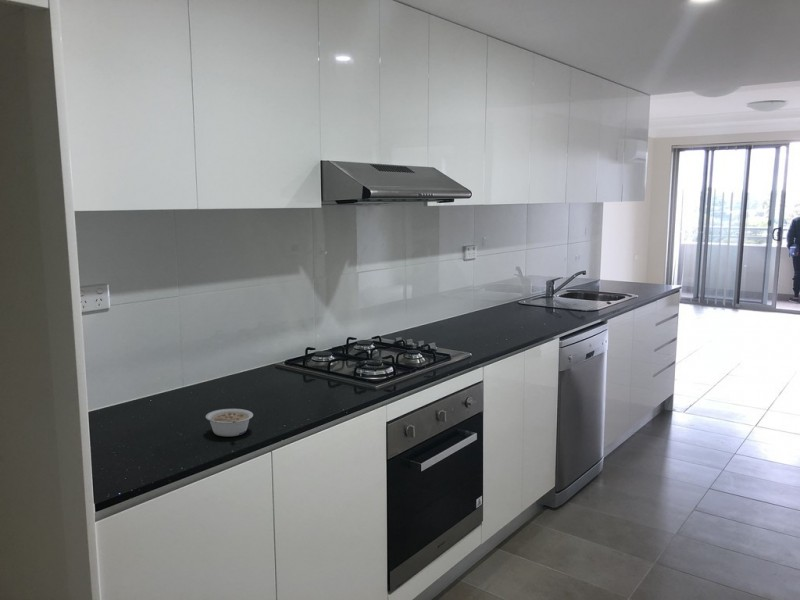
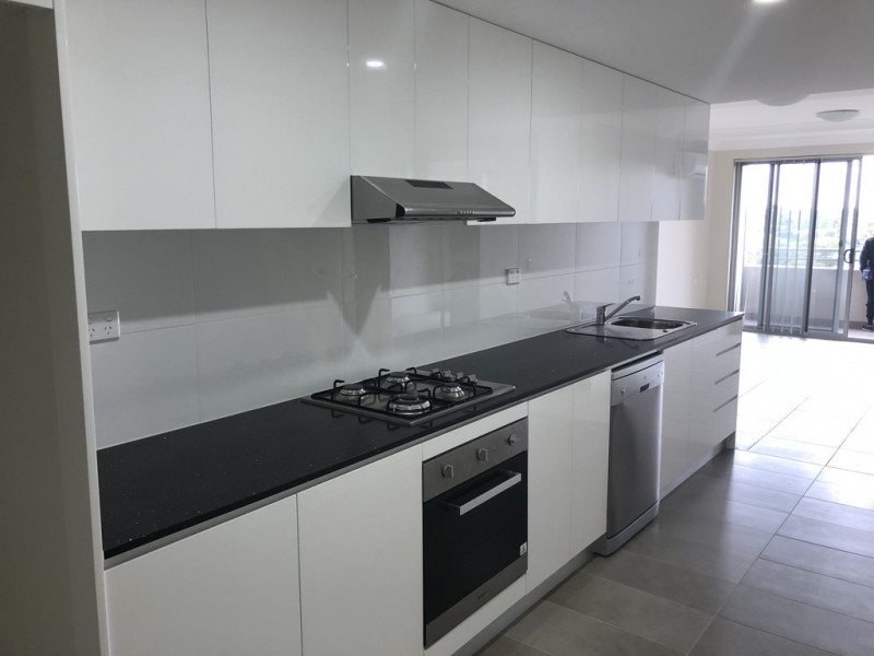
- legume [205,408,254,437]
